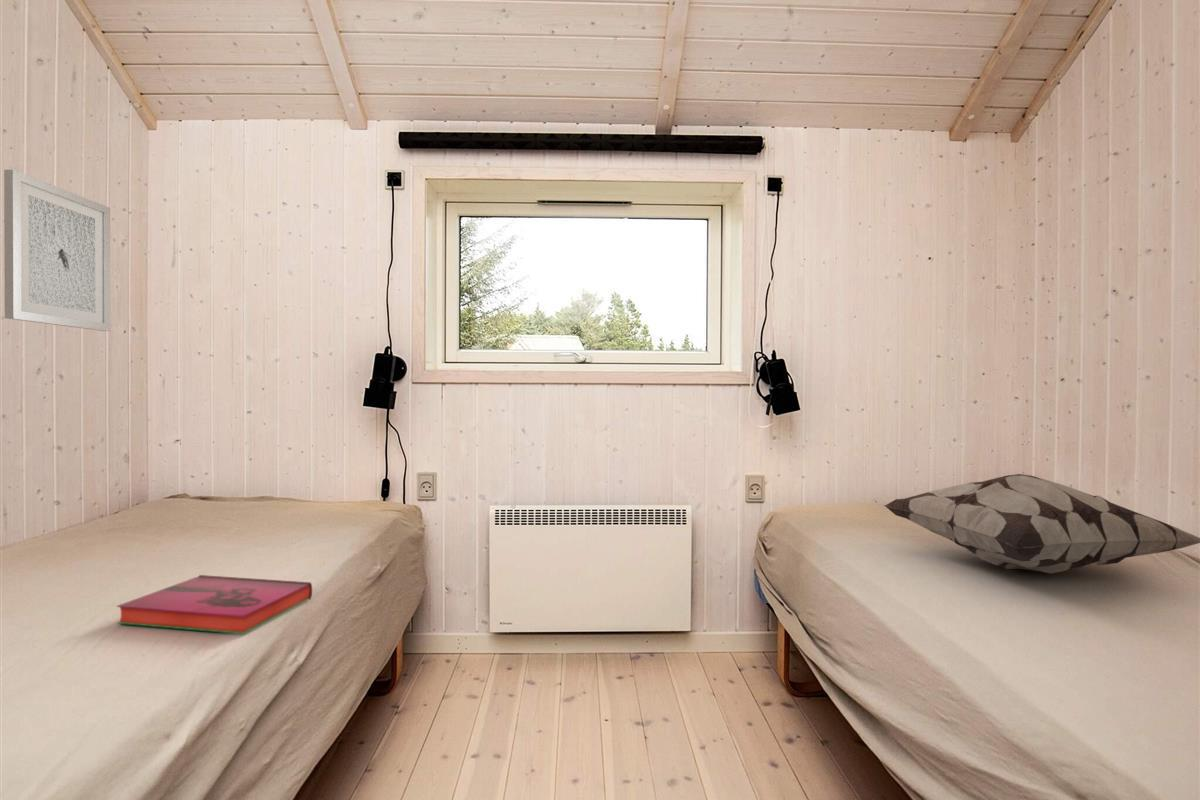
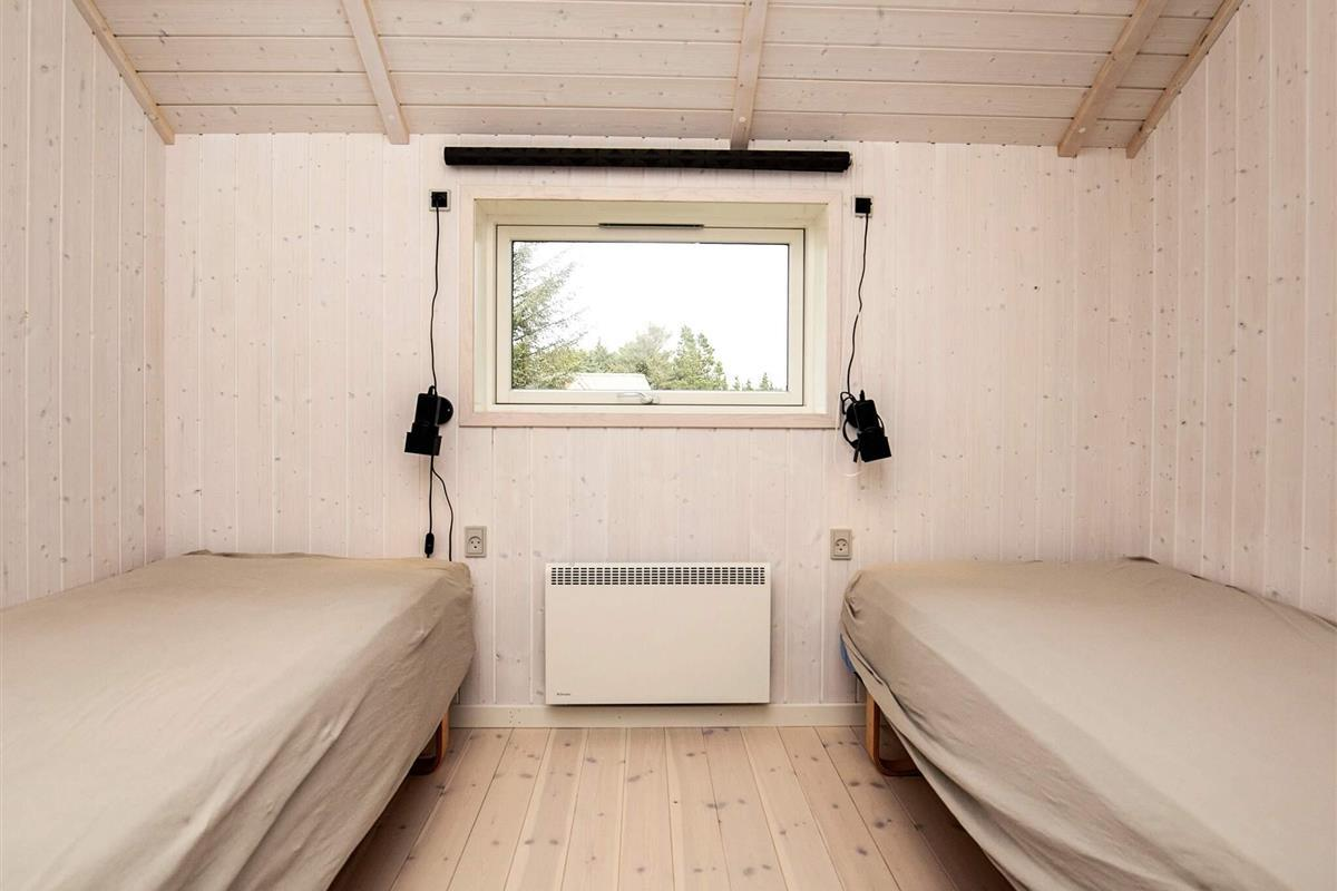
- hardback book [116,574,313,635]
- wall art [3,169,111,332]
- decorative pillow [883,473,1200,575]
